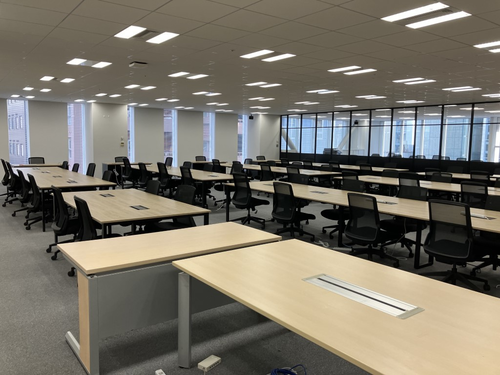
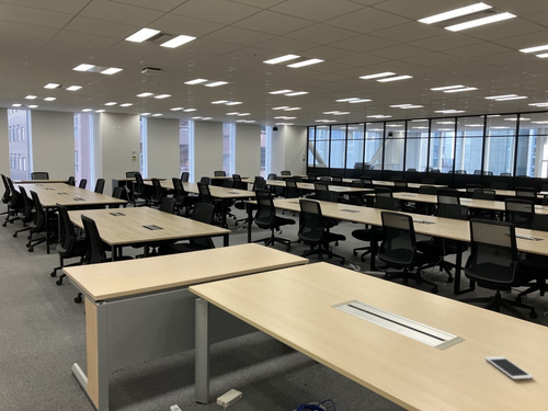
+ cell phone [484,355,535,380]
